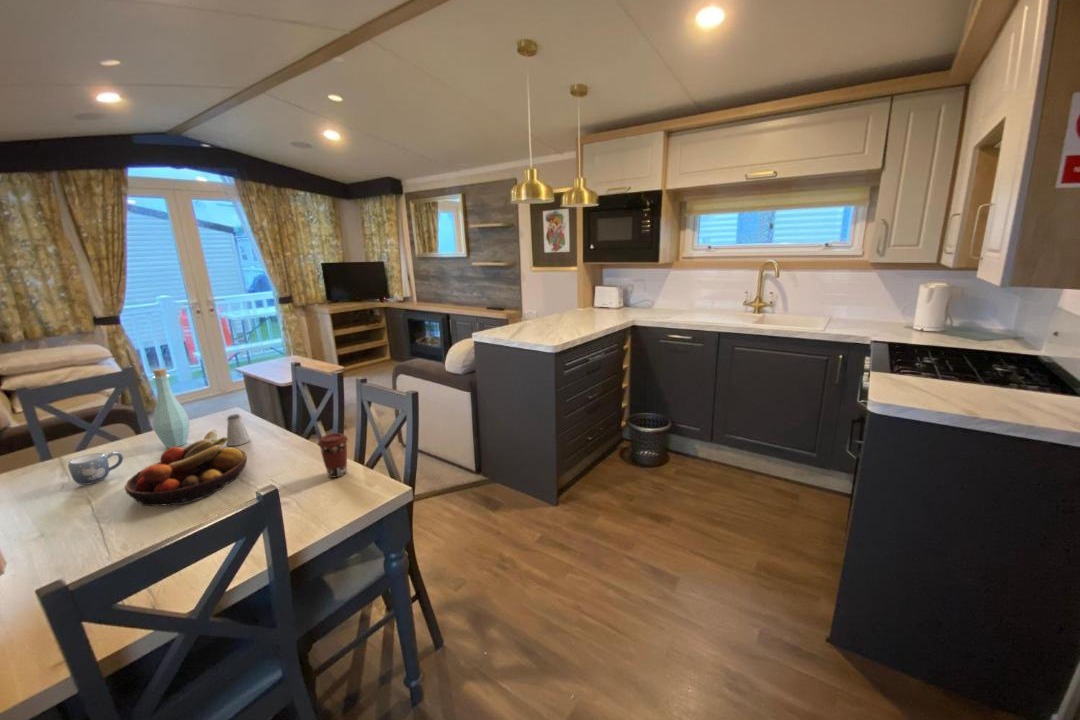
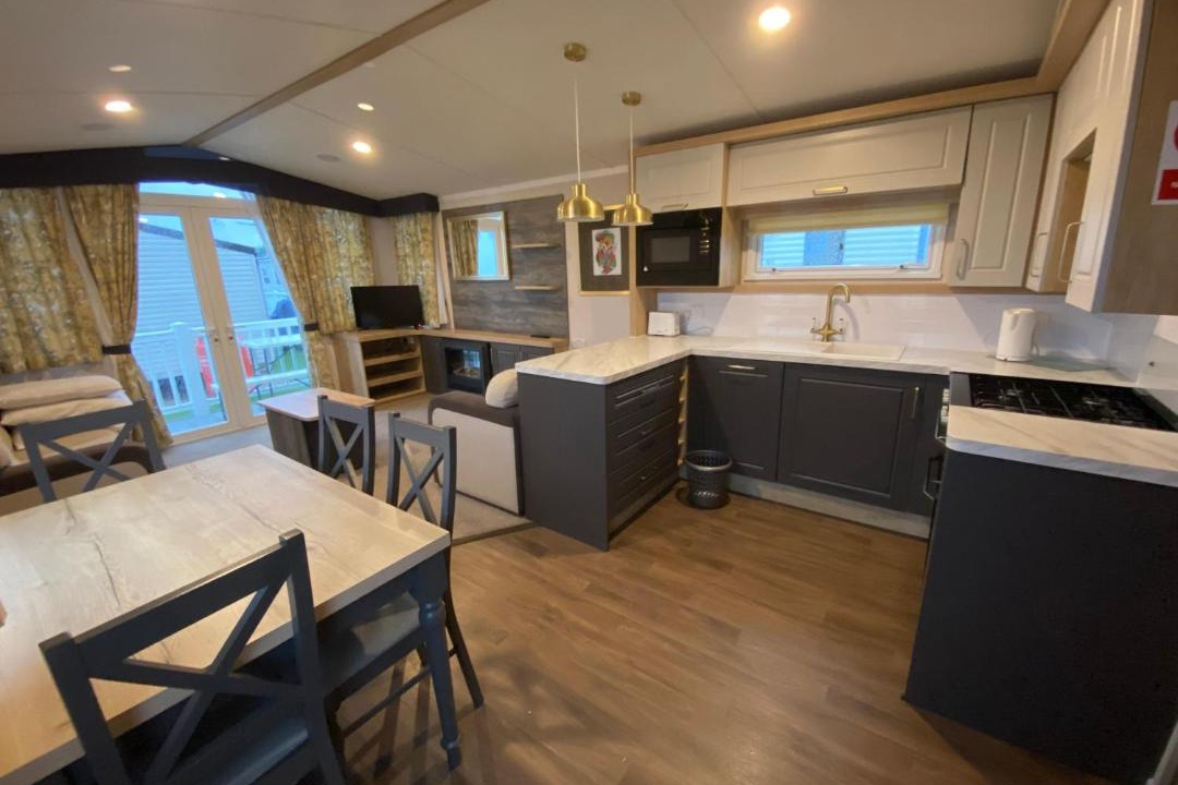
- saltshaker [225,413,251,447]
- coffee cup [317,432,349,478]
- bottle [151,367,191,449]
- fruit bowl [124,429,248,507]
- mug [67,451,124,486]
